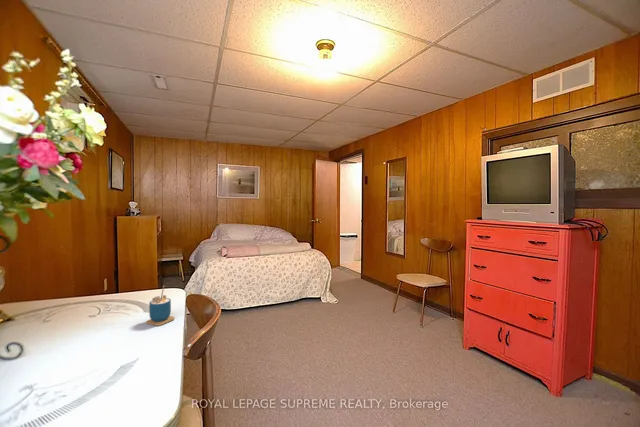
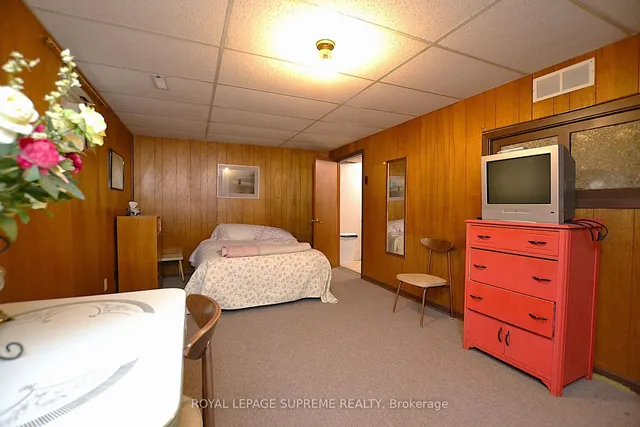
- cup [145,285,175,327]
